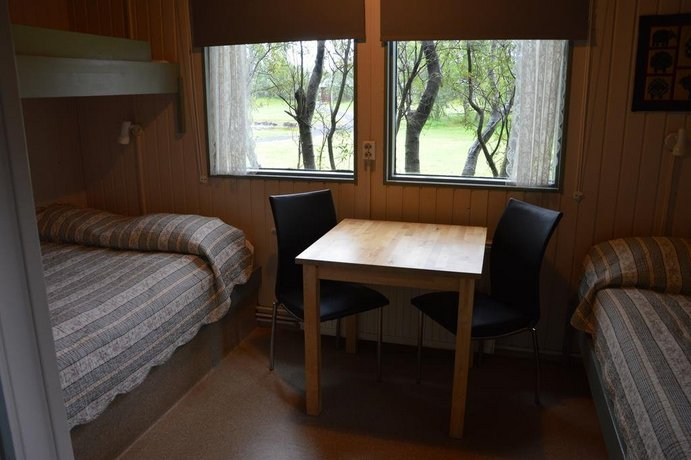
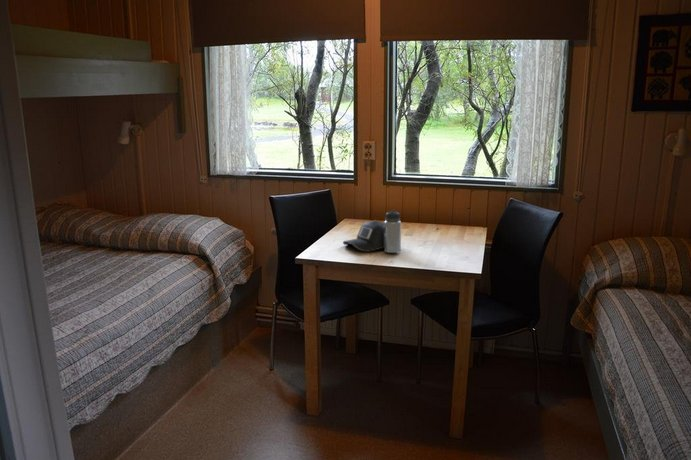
+ water bottle [342,208,402,254]
